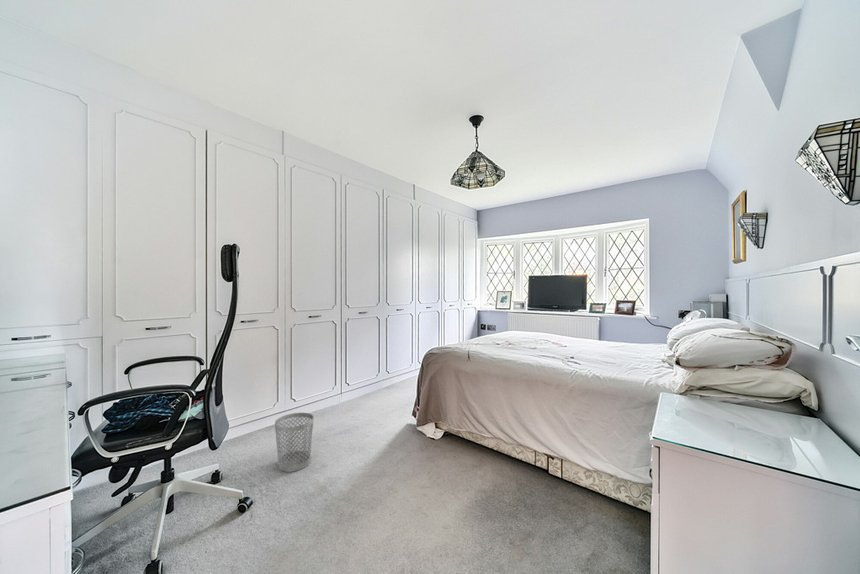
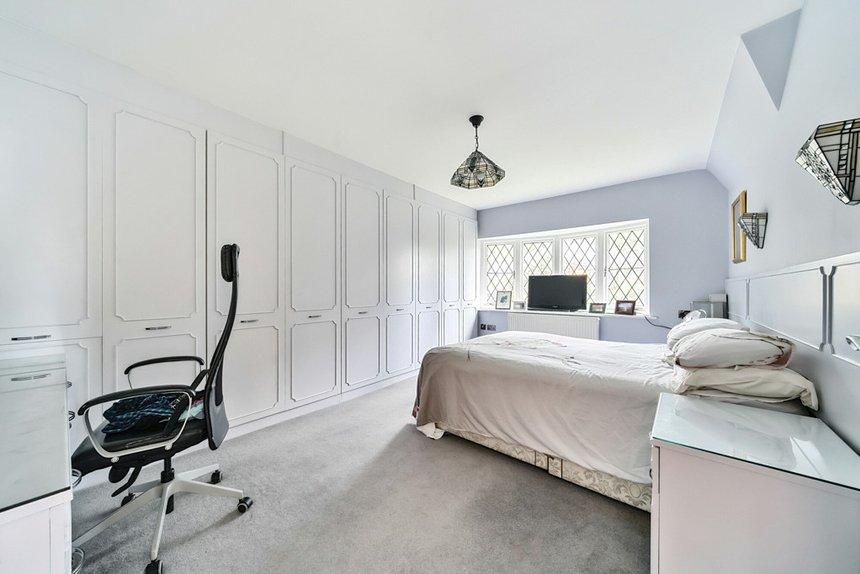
- wastebasket [274,412,315,473]
